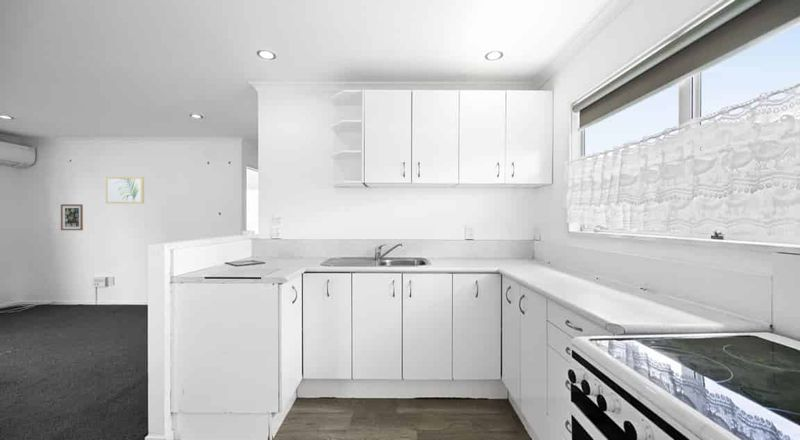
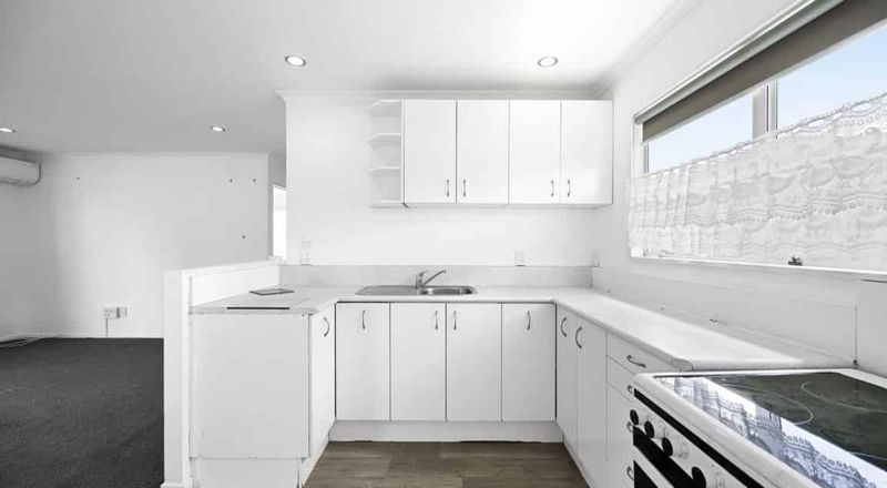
- wall art [105,176,145,204]
- wall art [60,203,84,231]
